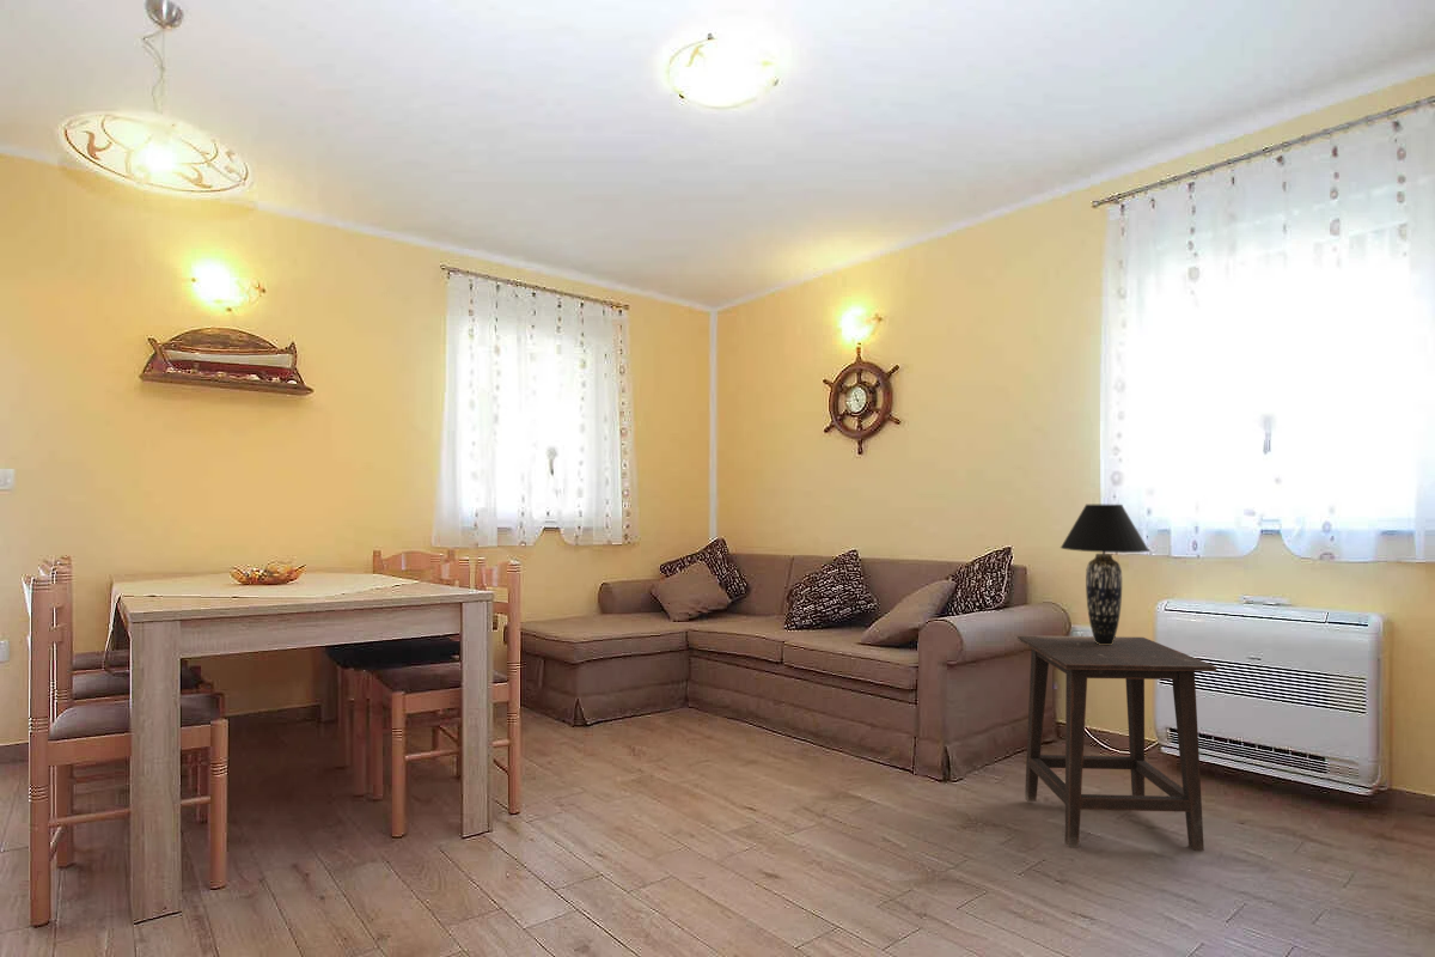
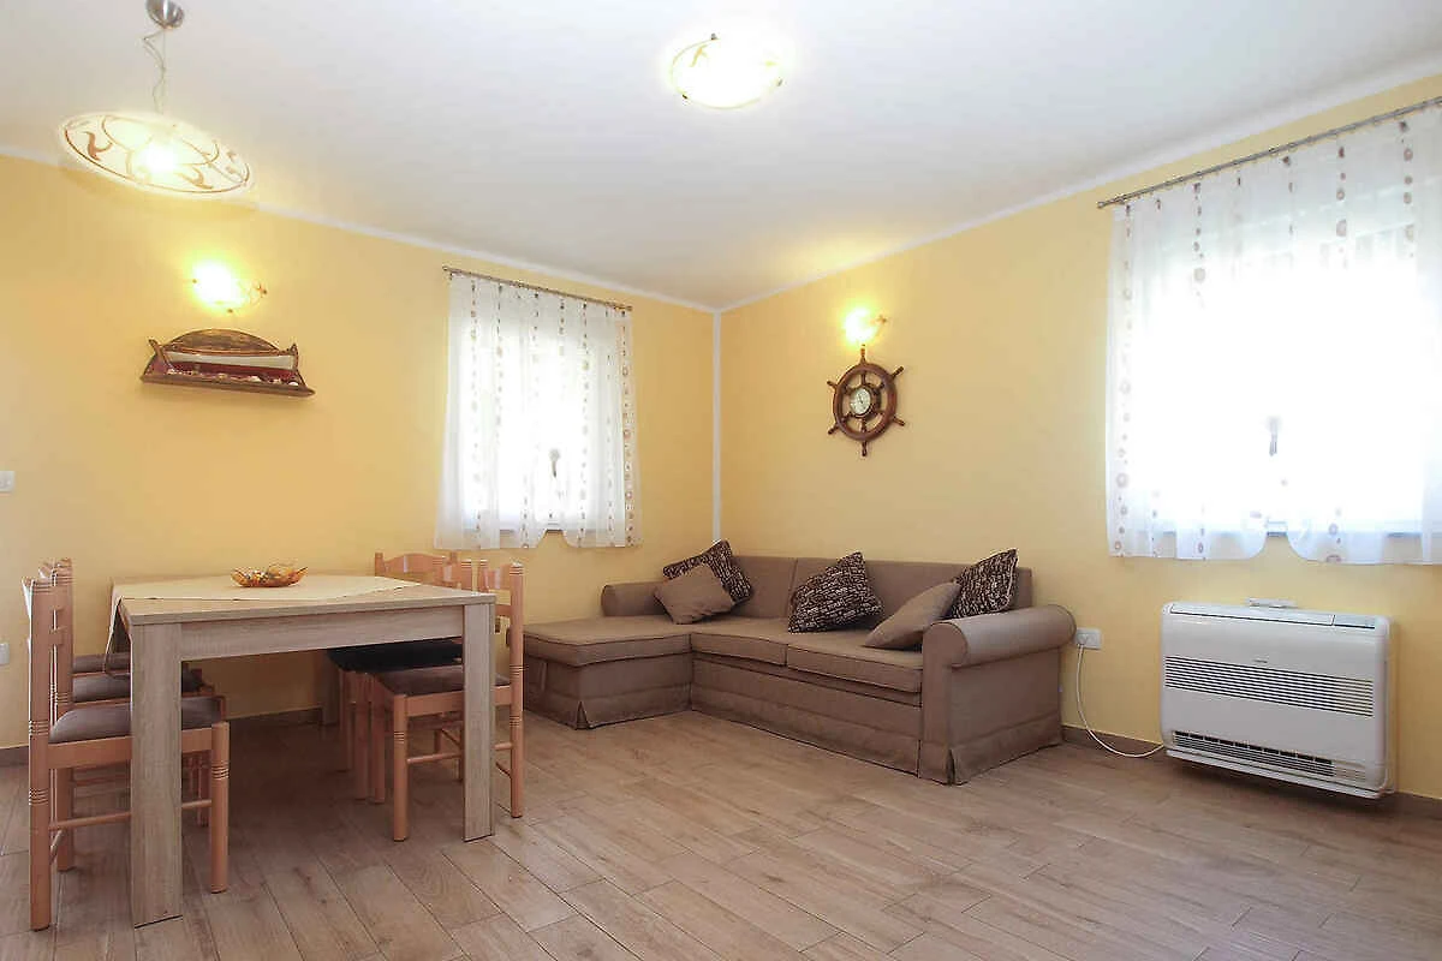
- side table [1016,634,1217,852]
- table lamp [1060,504,1150,645]
